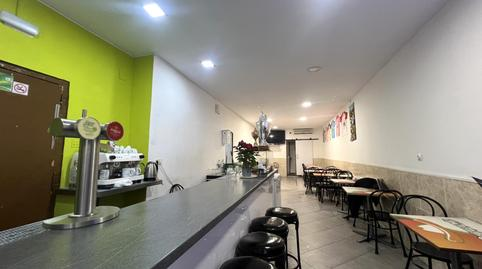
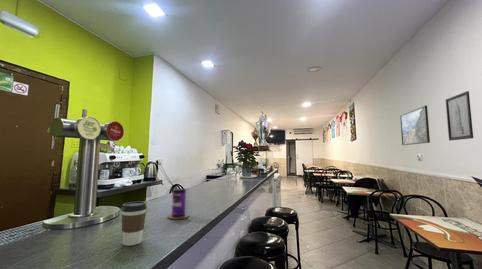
+ beverage can [167,188,190,220]
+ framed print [399,104,431,146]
+ wall art [445,90,474,142]
+ coffee cup [120,200,148,247]
